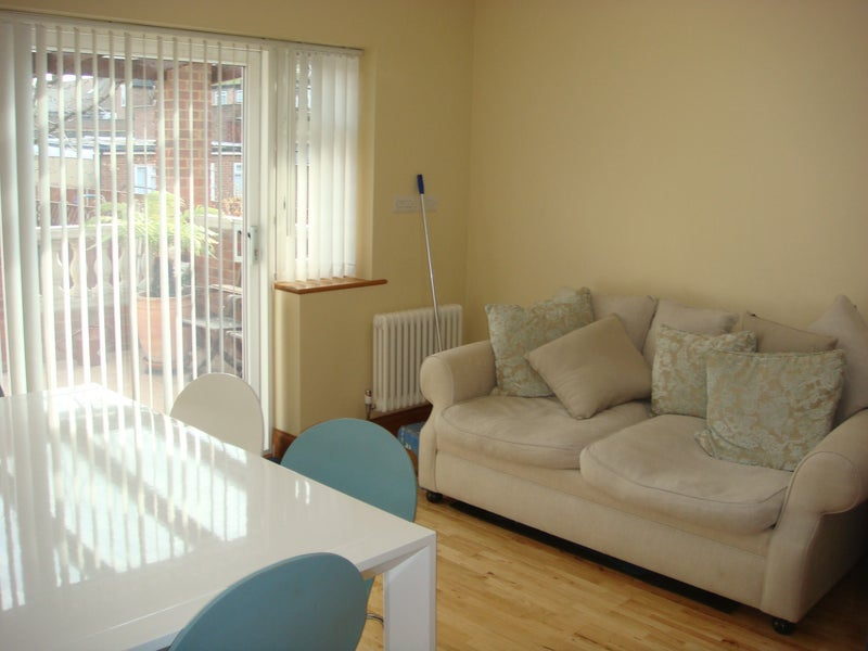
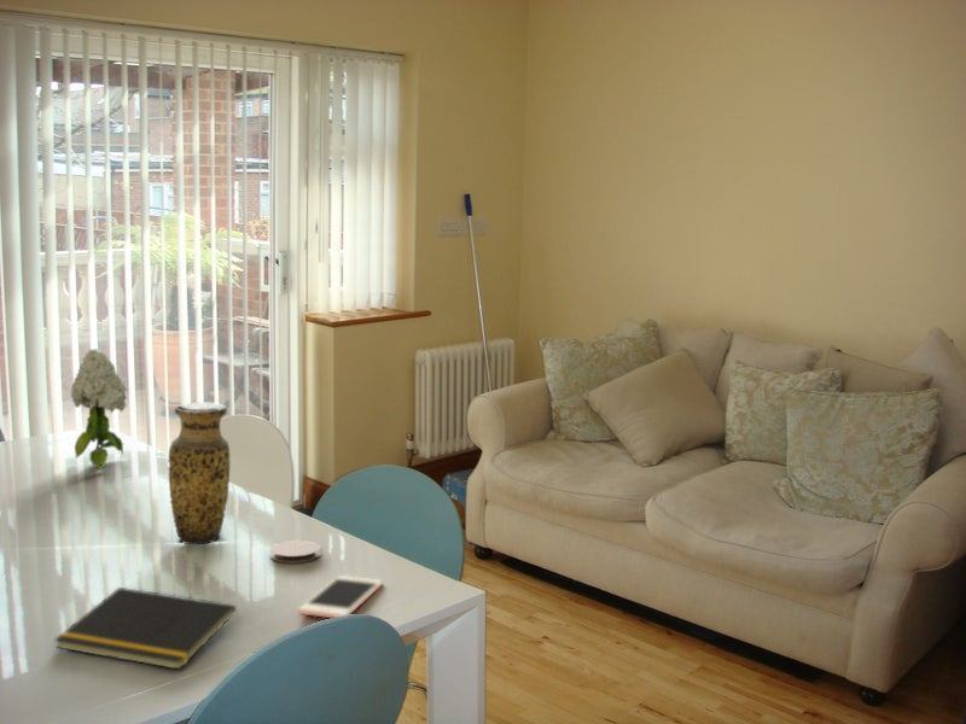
+ notepad [53,586,238,671]
+ cell phone [297,574,384,619]
+ vase [167,401,232,545]
+ coaster [268,539,321,564]
+ flower [70,348,130,472]
